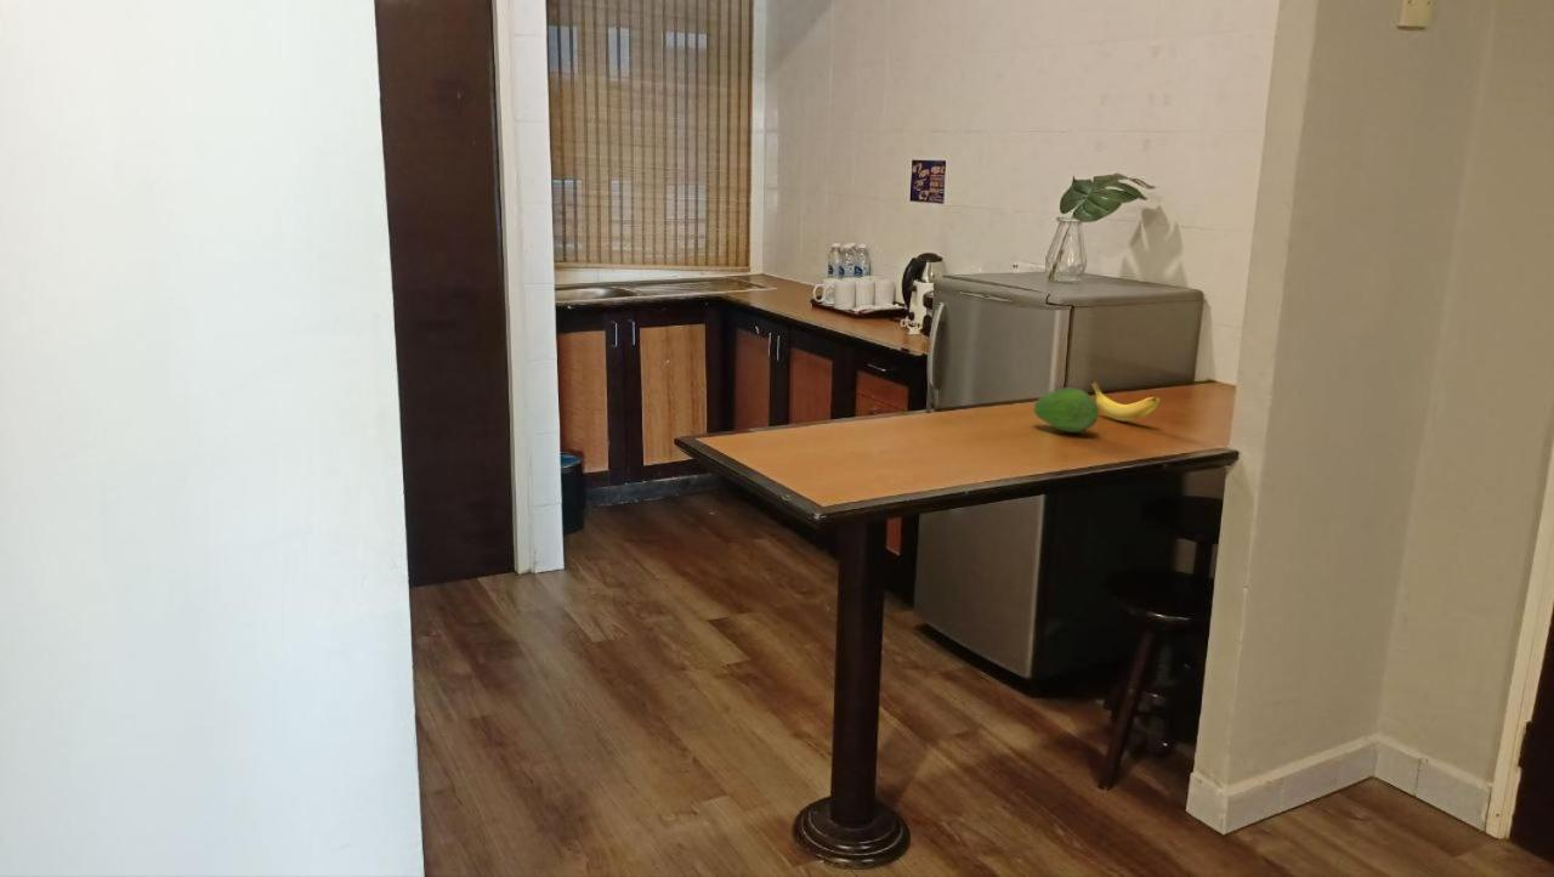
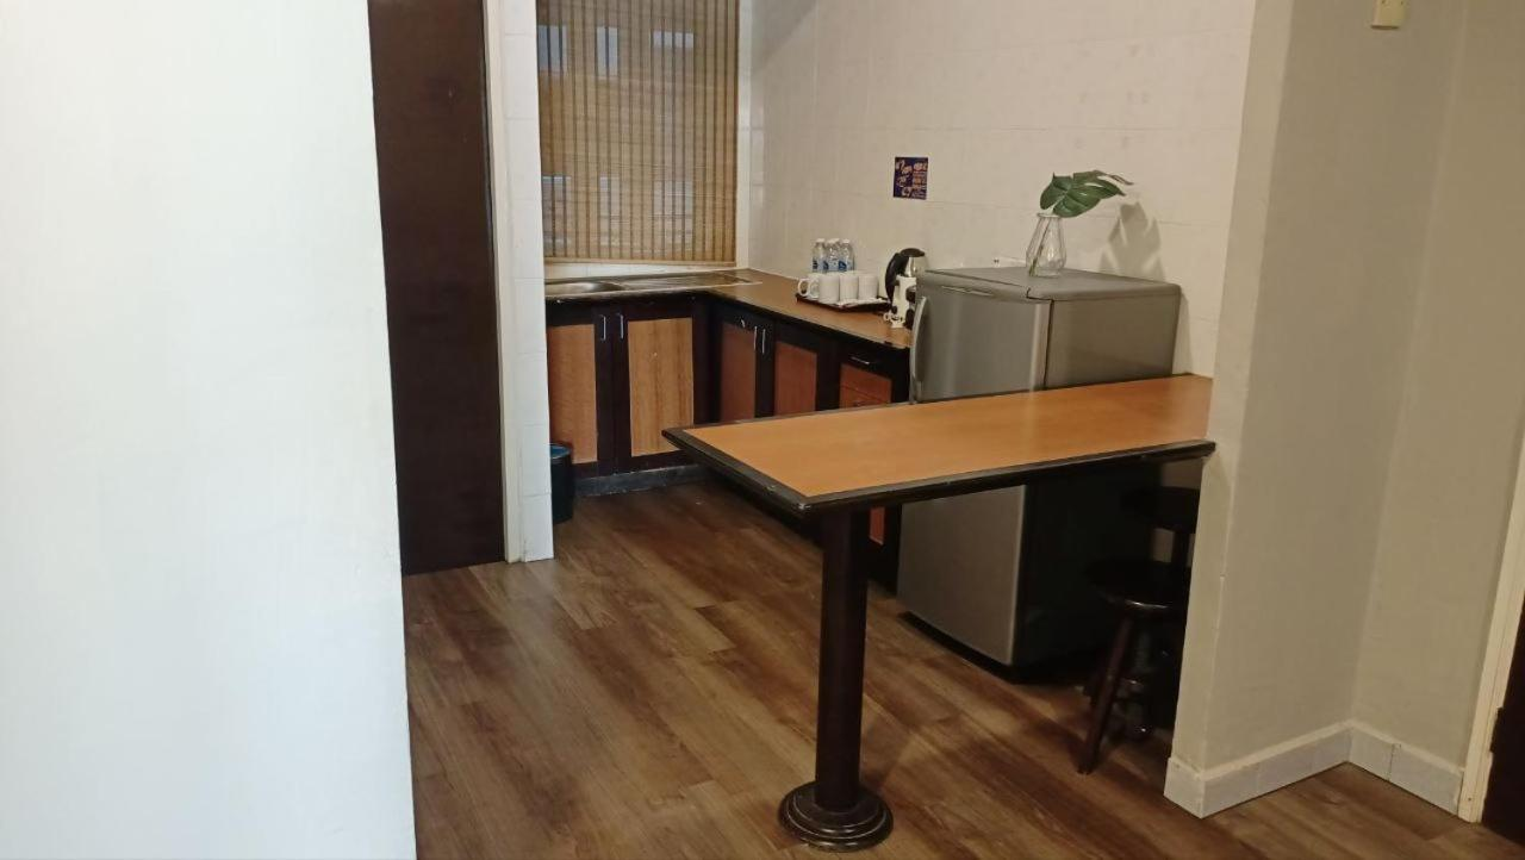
- banana [1089,379,1161,423]
- fruit [1032,386,1100,434]
